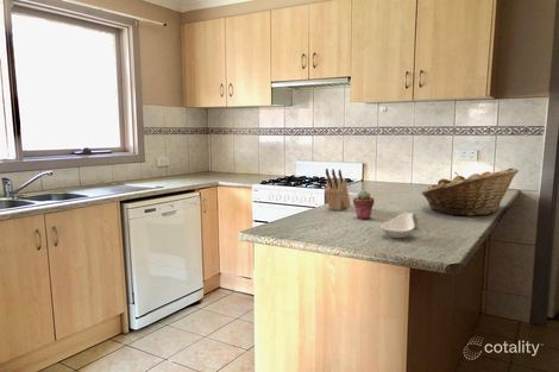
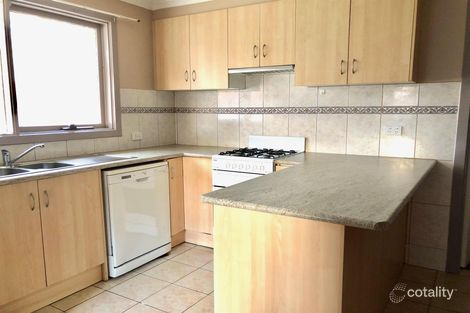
- knife block [324,168,351,212]
- potted succulent [352,190,376,220]
- spoon rest [379,212,421,239]
- fruit basket [421,166,520,217]
